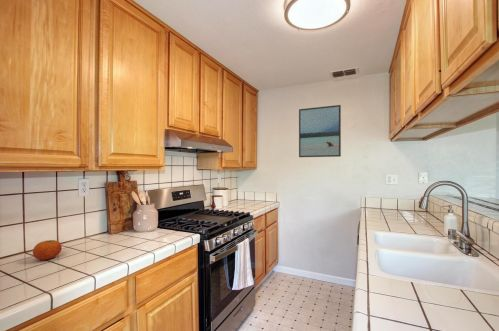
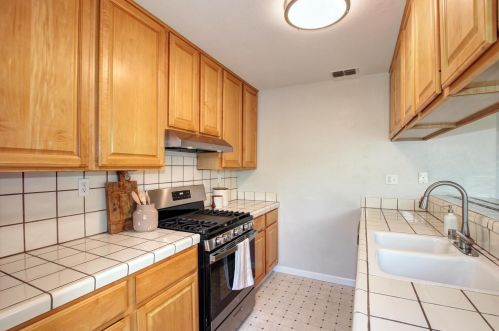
- fruit [32,239,63,261]
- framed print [298,104,342,158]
